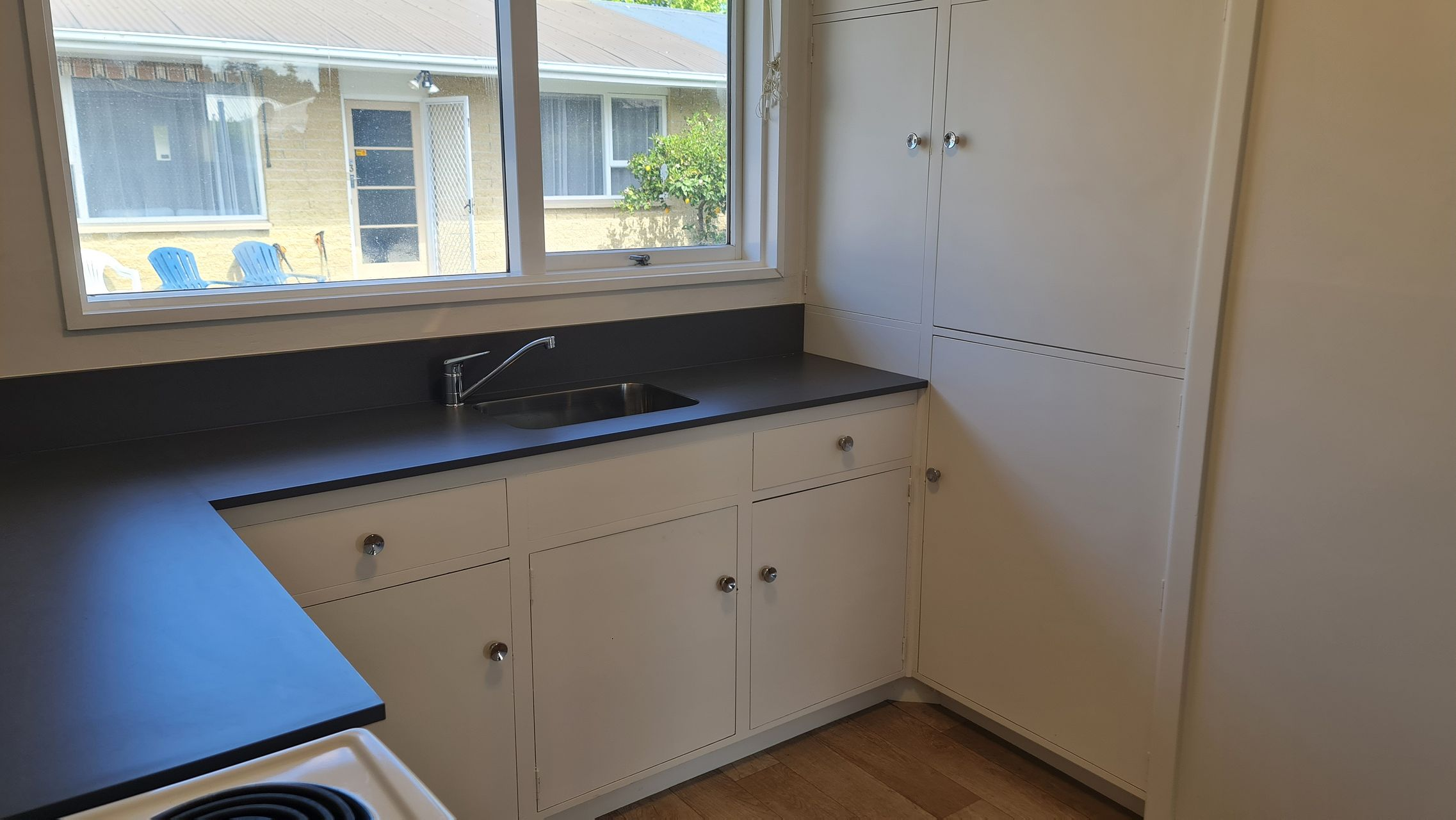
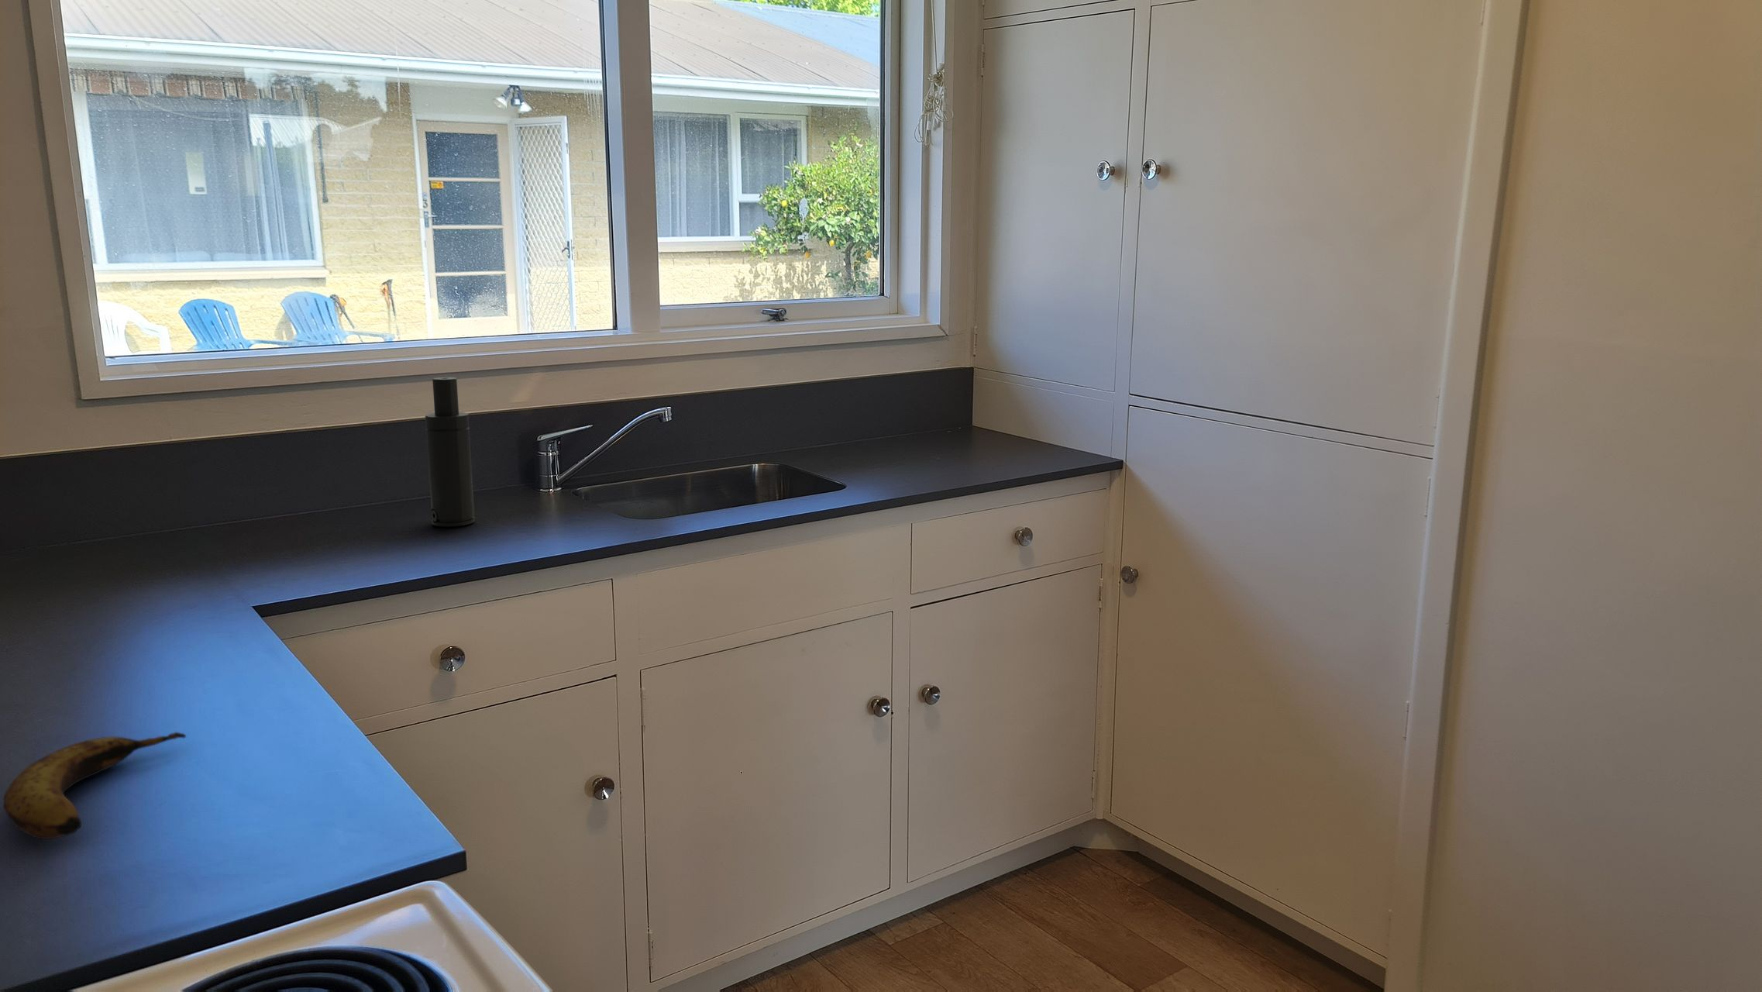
+ banana [2,731,186,840]
+ atomizer [425,376,476,527]
